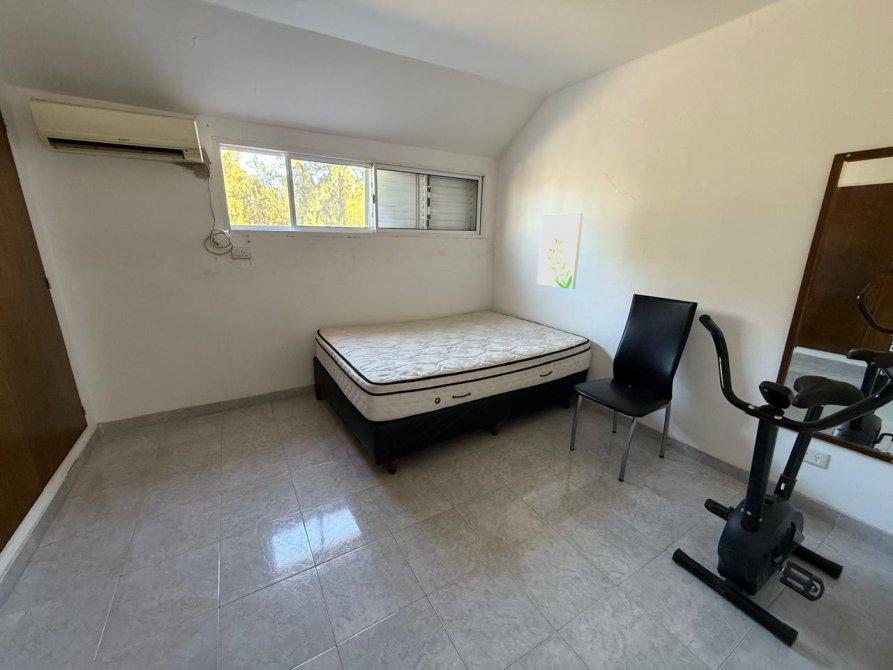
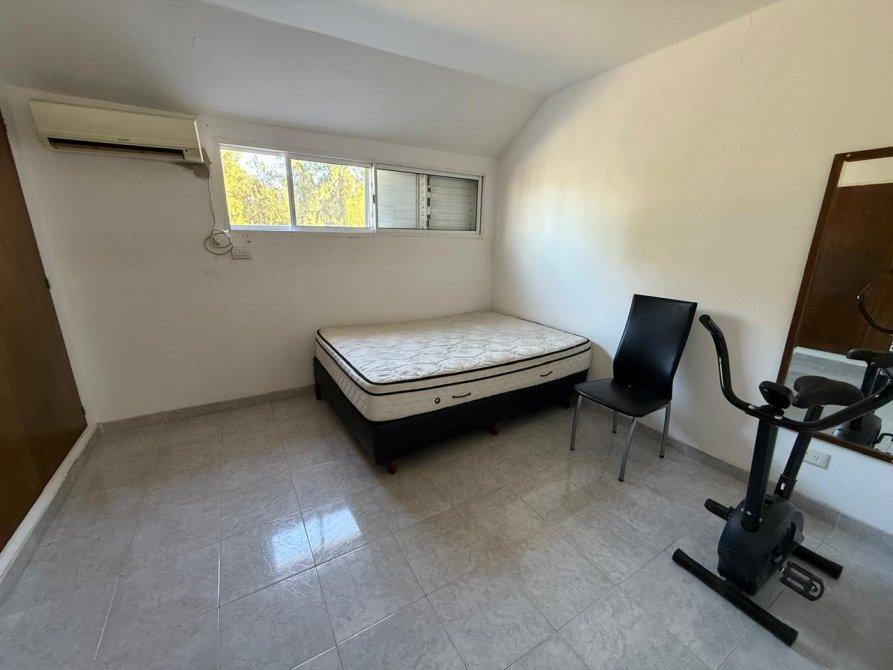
- wall art [536,212,584,290]
